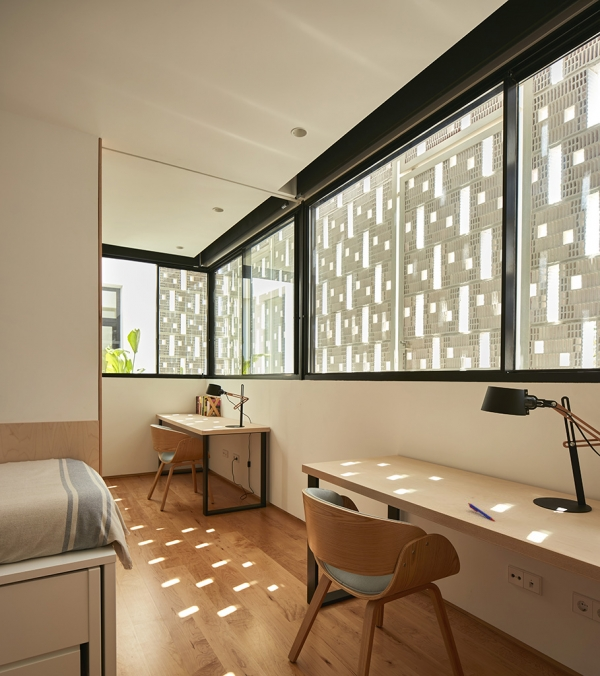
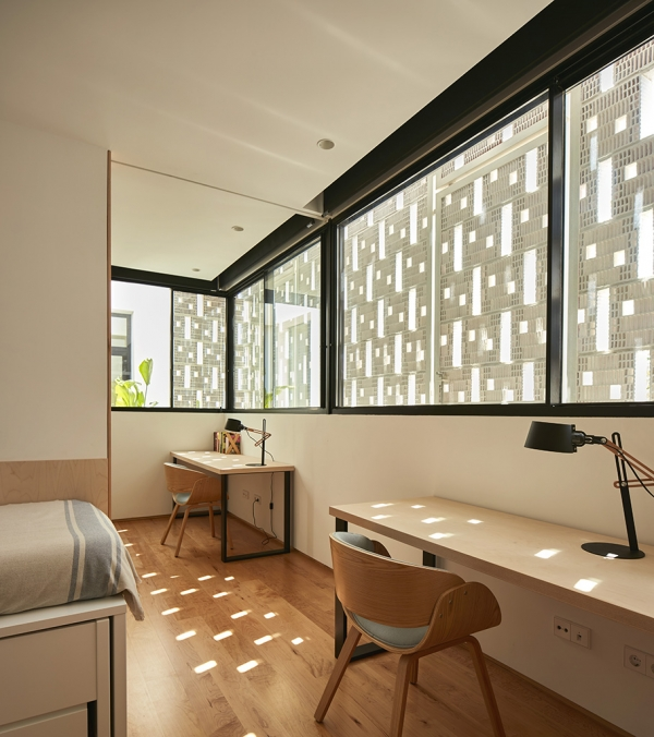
- pen [467,502,496,523]
